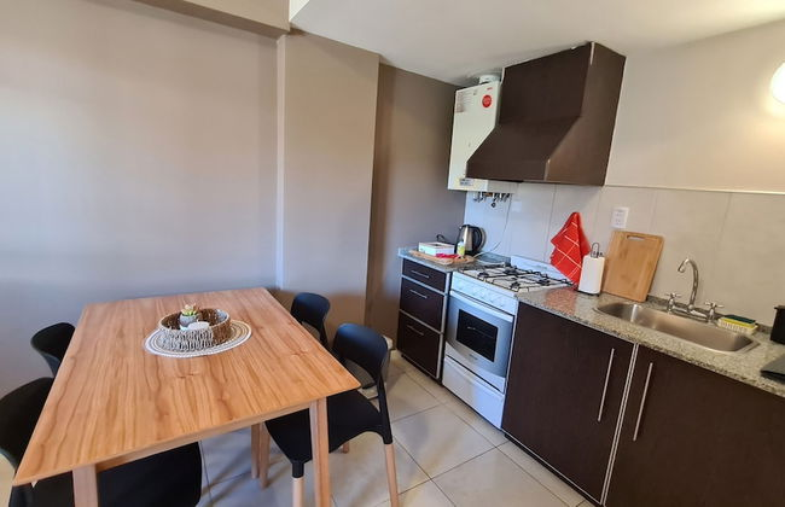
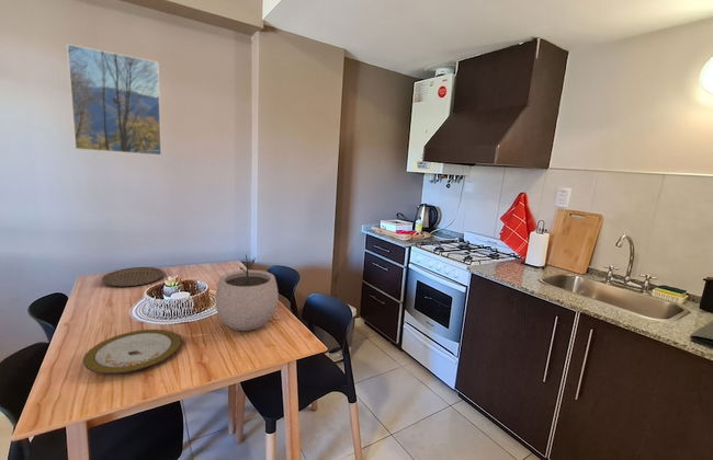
+ plate [82,329,182,375]
+ plate [101,266,165,287]
+ plant pot [215,253,280,332]
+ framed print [66,43,162,157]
